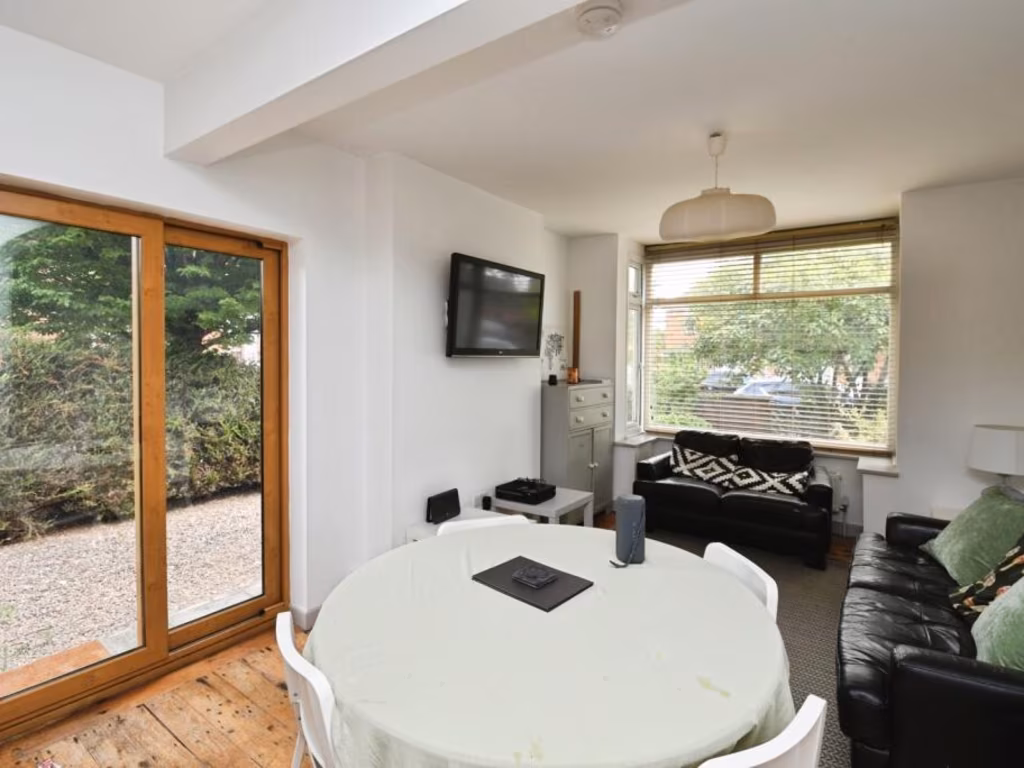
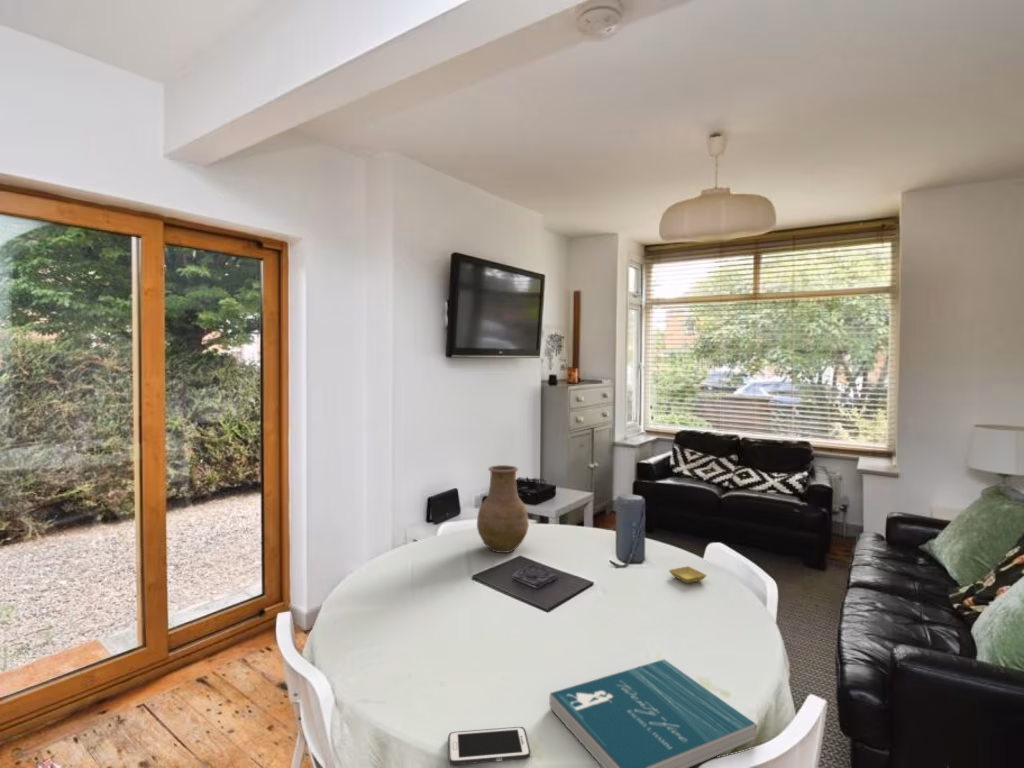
+ cell phone [447,726,531,766]
+ saucer [668,565,708,584]
+ vase [476,464,530,554]
+ book [549,658,756,768]
